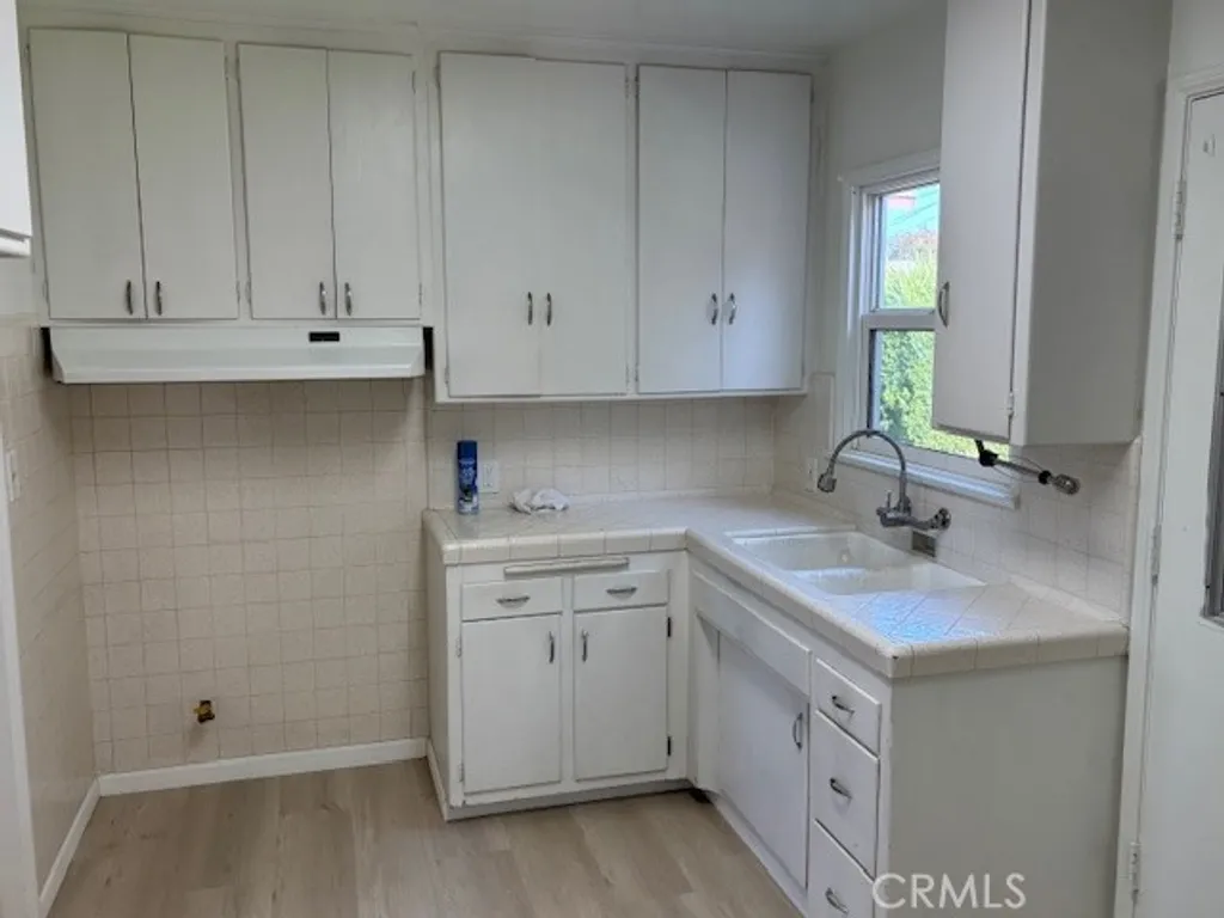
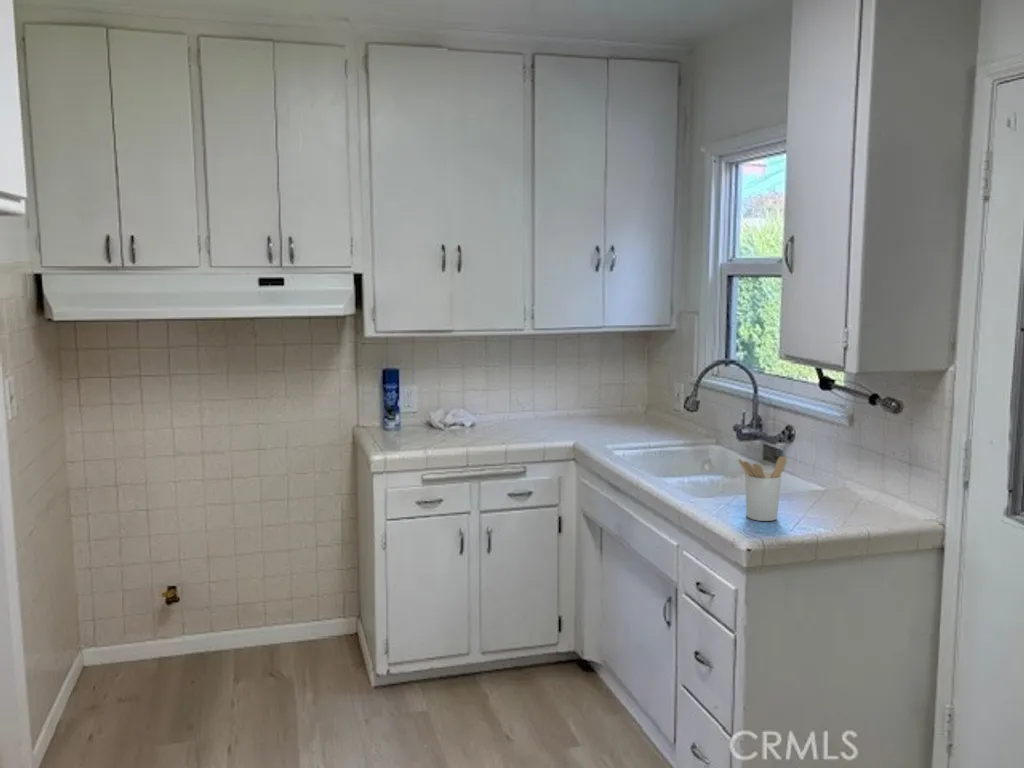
+ utensil holder [737,455,787,522]
